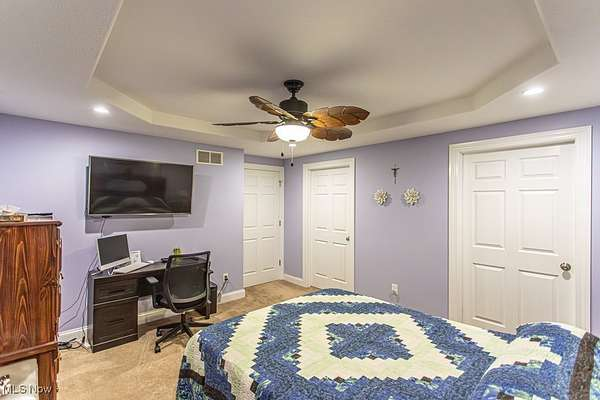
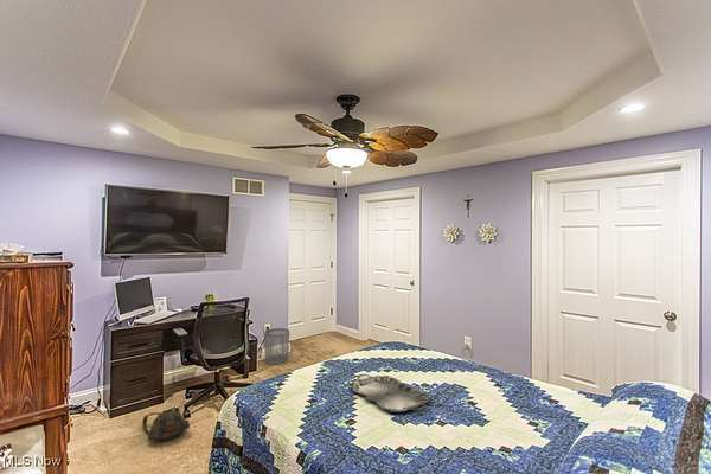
+ serving tray [348,373,433,414]
+ backpack [141,406,191,442]
+ waste bin [263,327,290,365]
